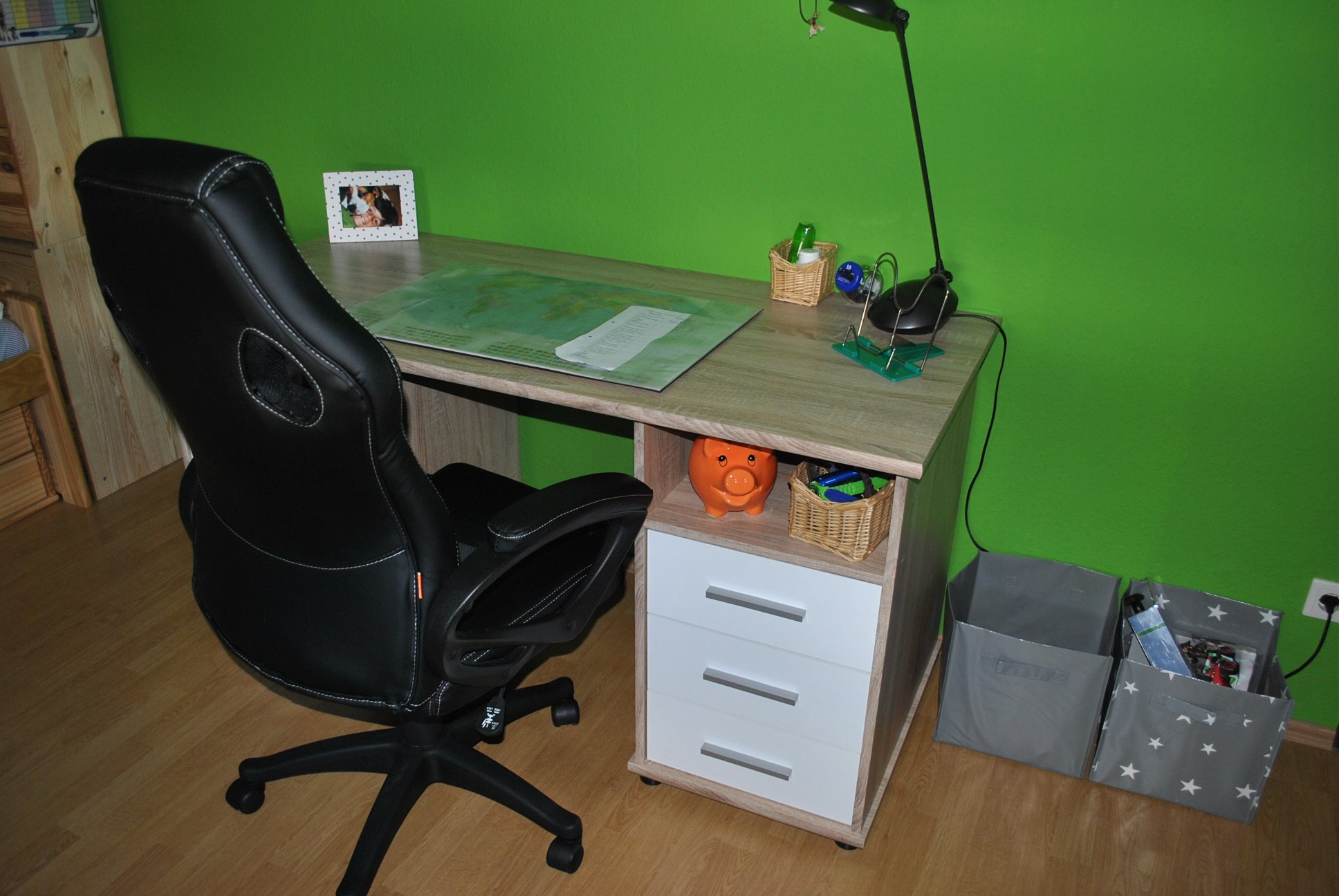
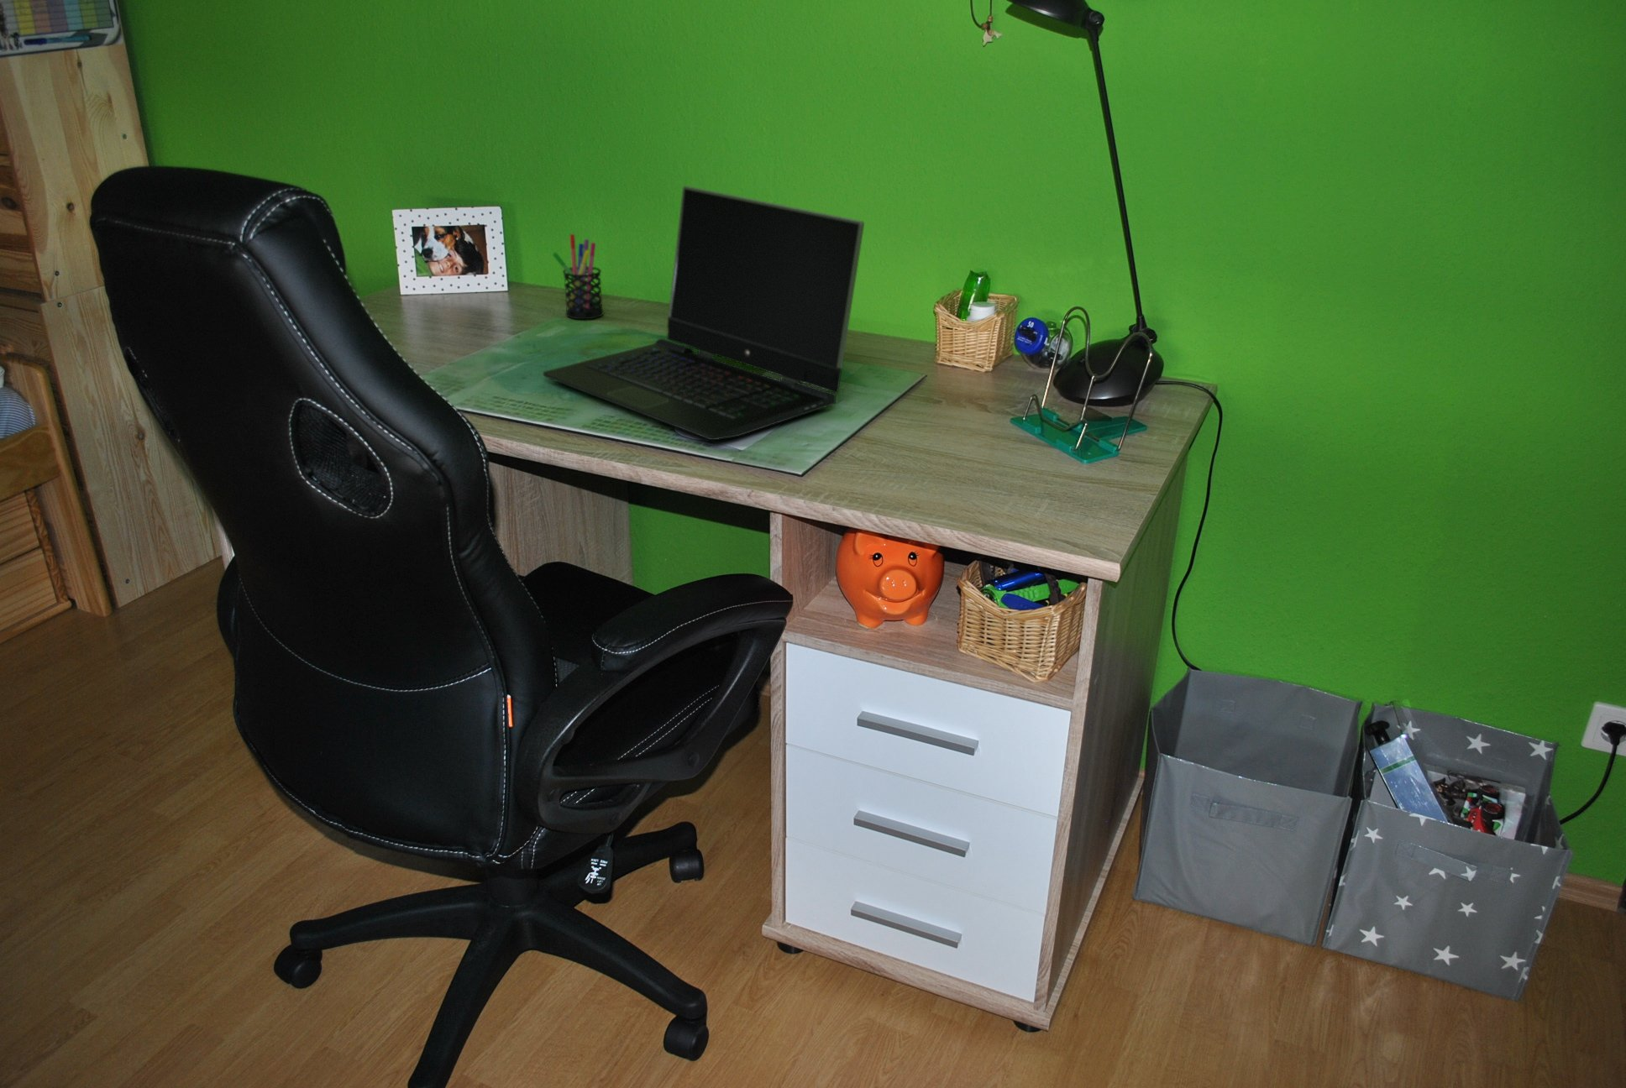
+ laptop computer [543,185,865,441]
+ pen holder [551,233,604,319]
